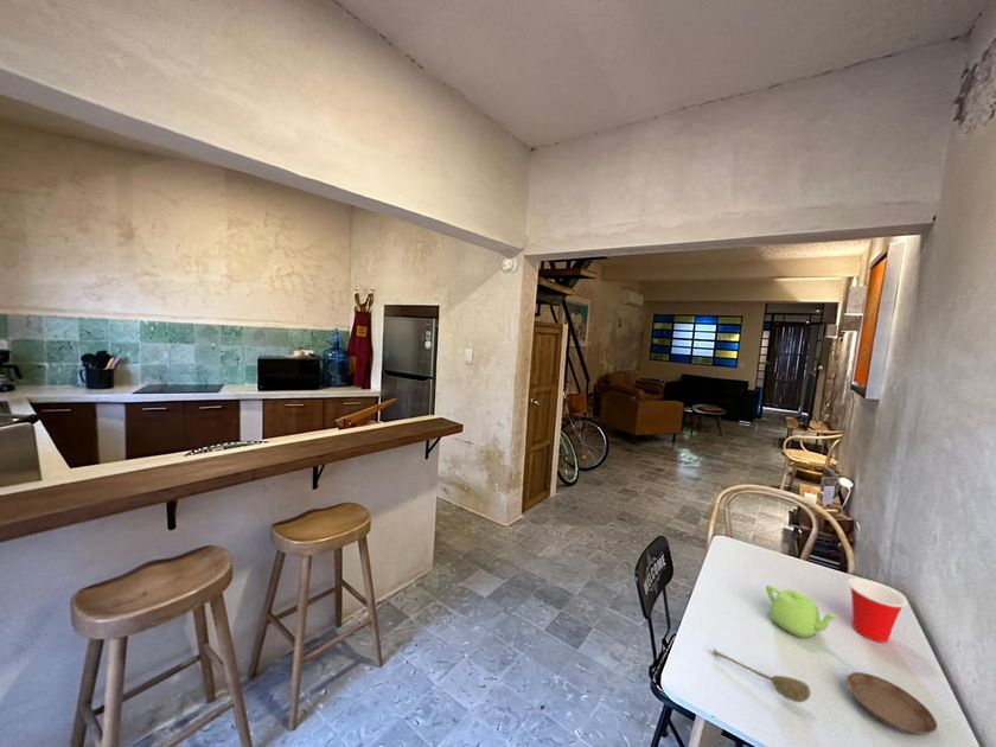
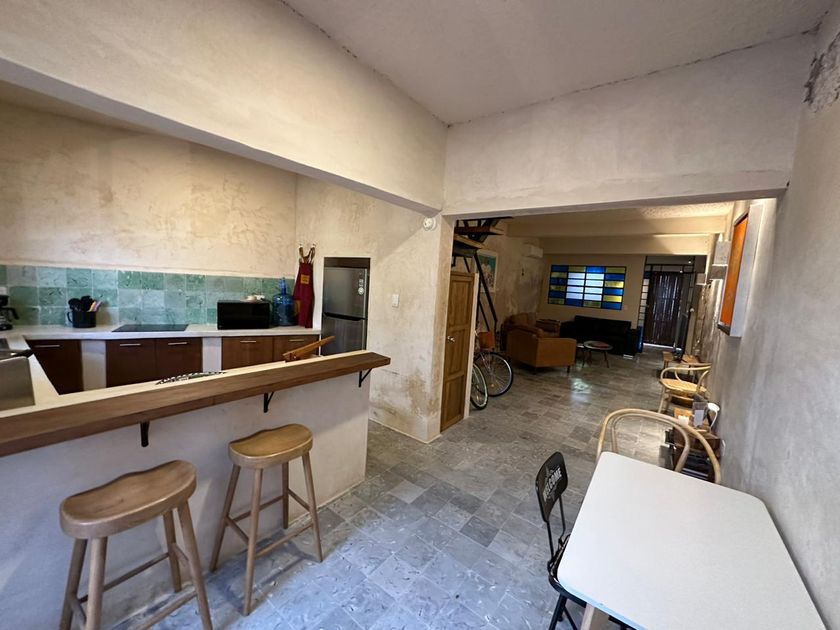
- cup [847,576,908,644]
- saucer [845,671,938,736]
- soupspoon [713,647,811,703]
- teapot [765,583,841,639]
